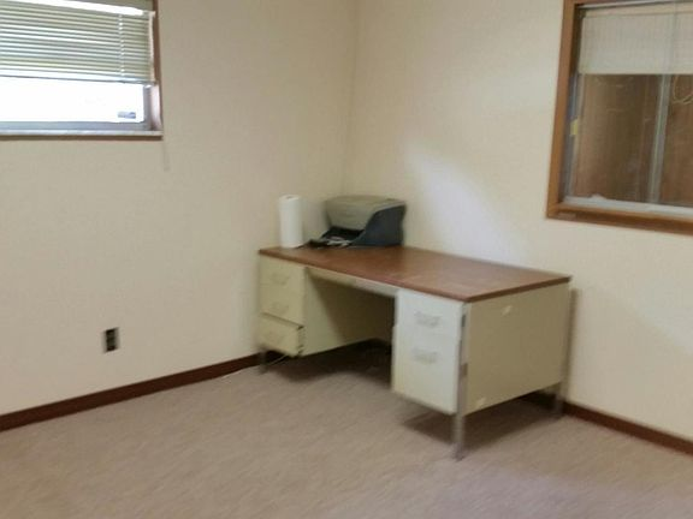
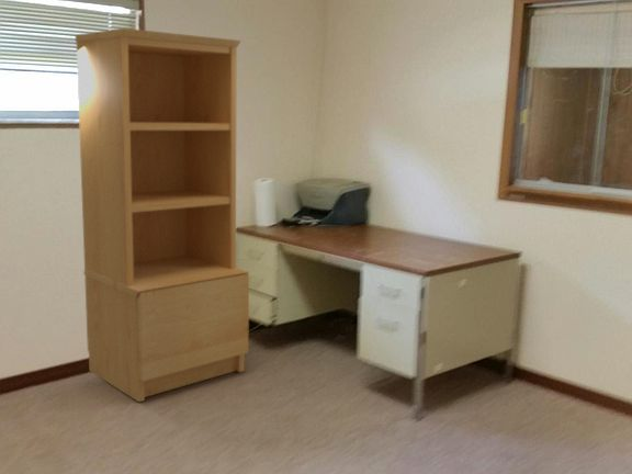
+ bookcase [75,27,250,403]
